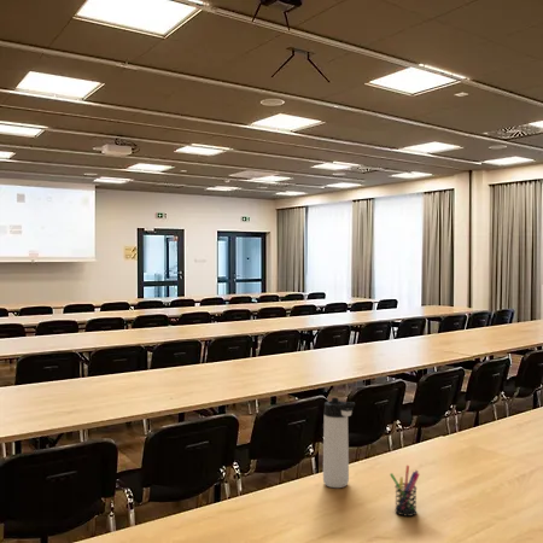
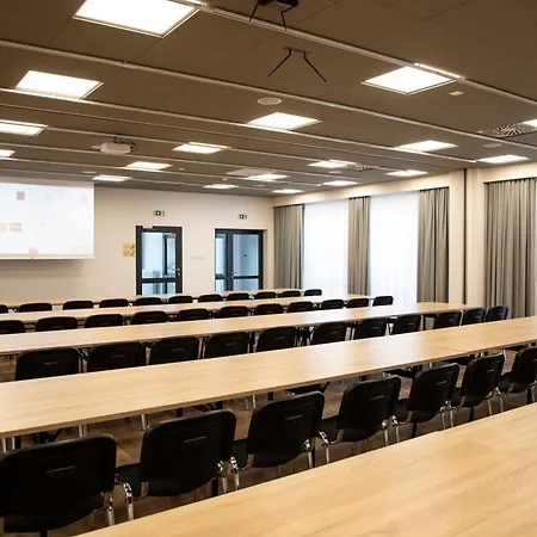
- pen holder [389,465,421,518]
- thermos bottle [322,397,356,489]
